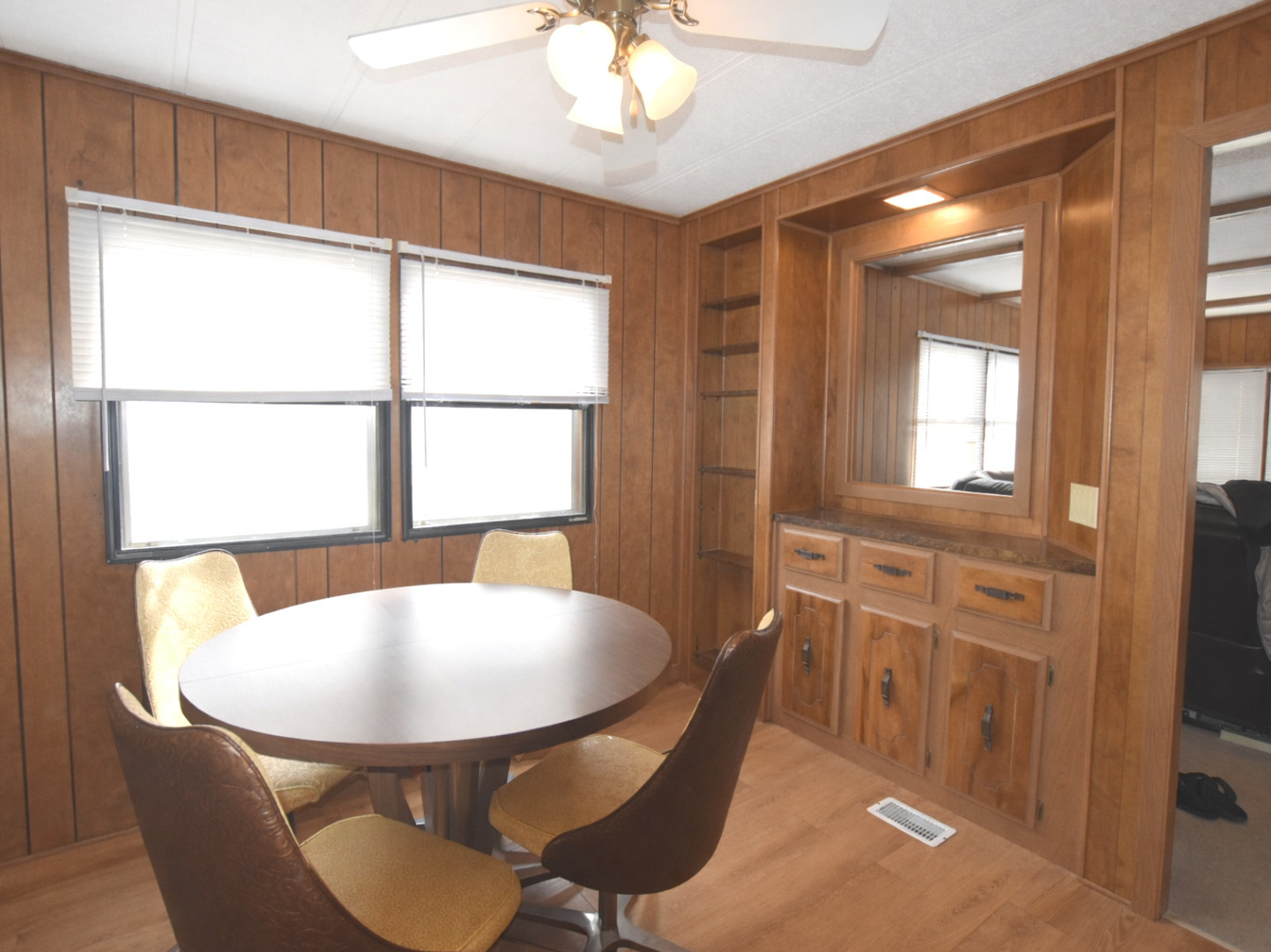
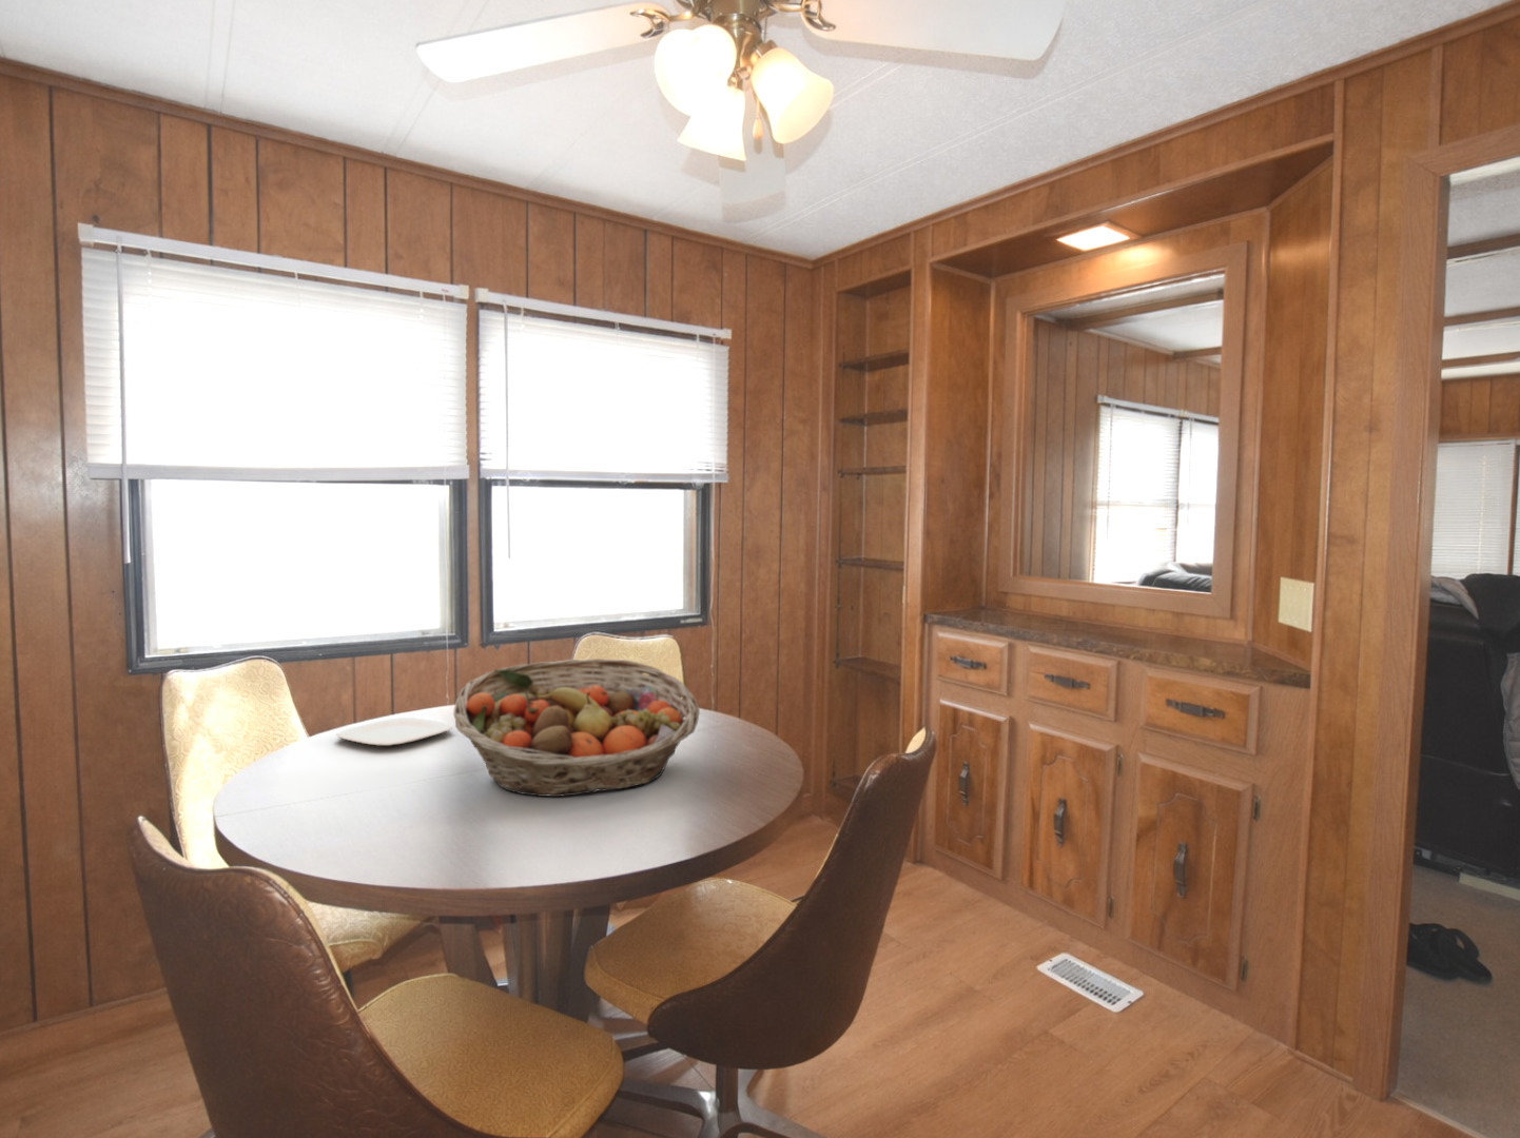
+ fruit basket [452,657,701,797]
+ plate [336,716,453,747]
